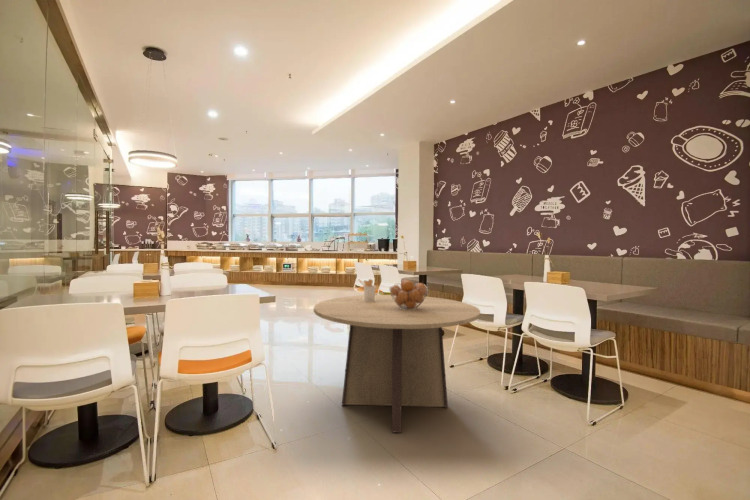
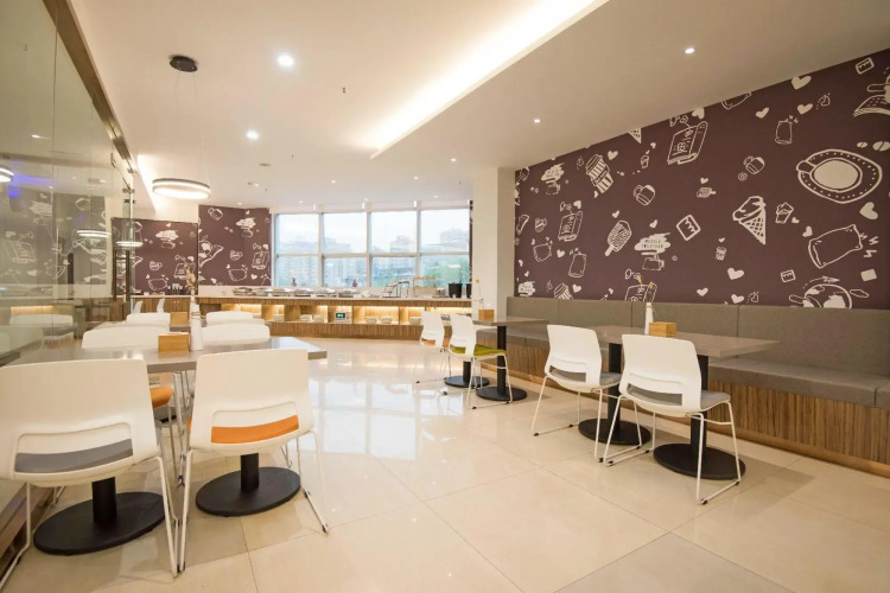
- utensil holder [358,278,377,302]
- fruit basket [388,278,429,310]
- dining table [313,294,481,434]
